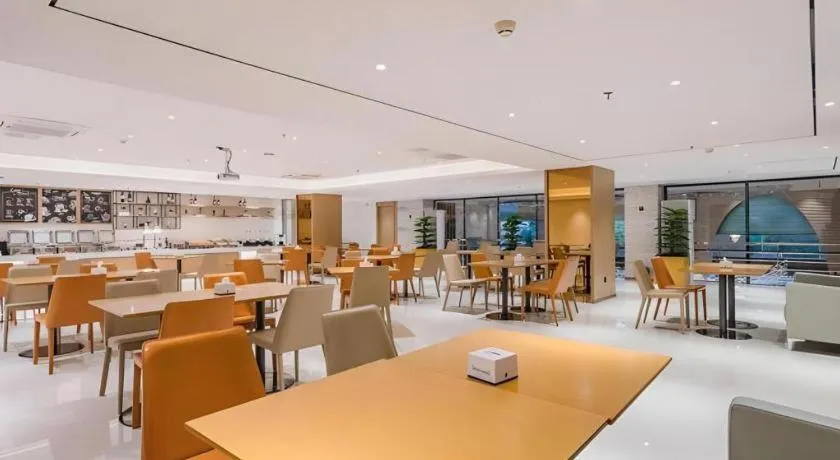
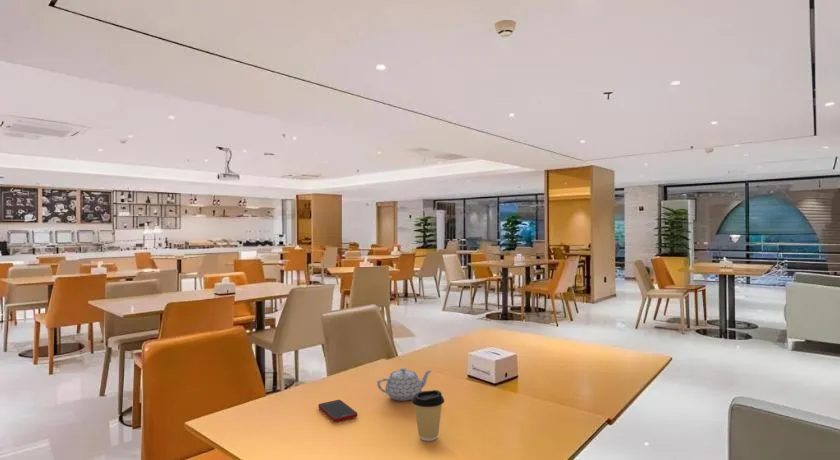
+ cell phone [318,399,358,422]
+ teapot [376,367,433,402]
+ coffee cup [411,389,445,442]
